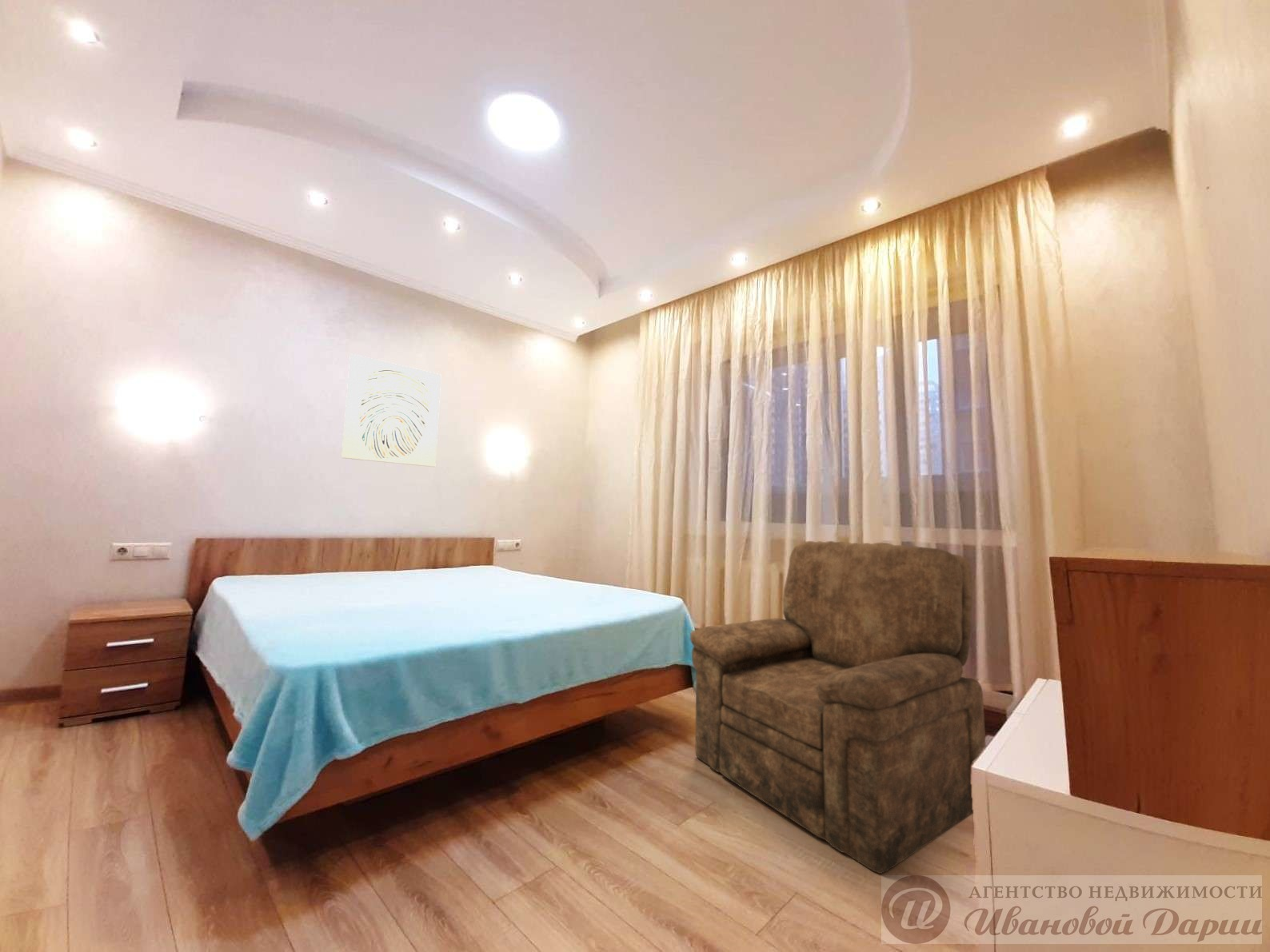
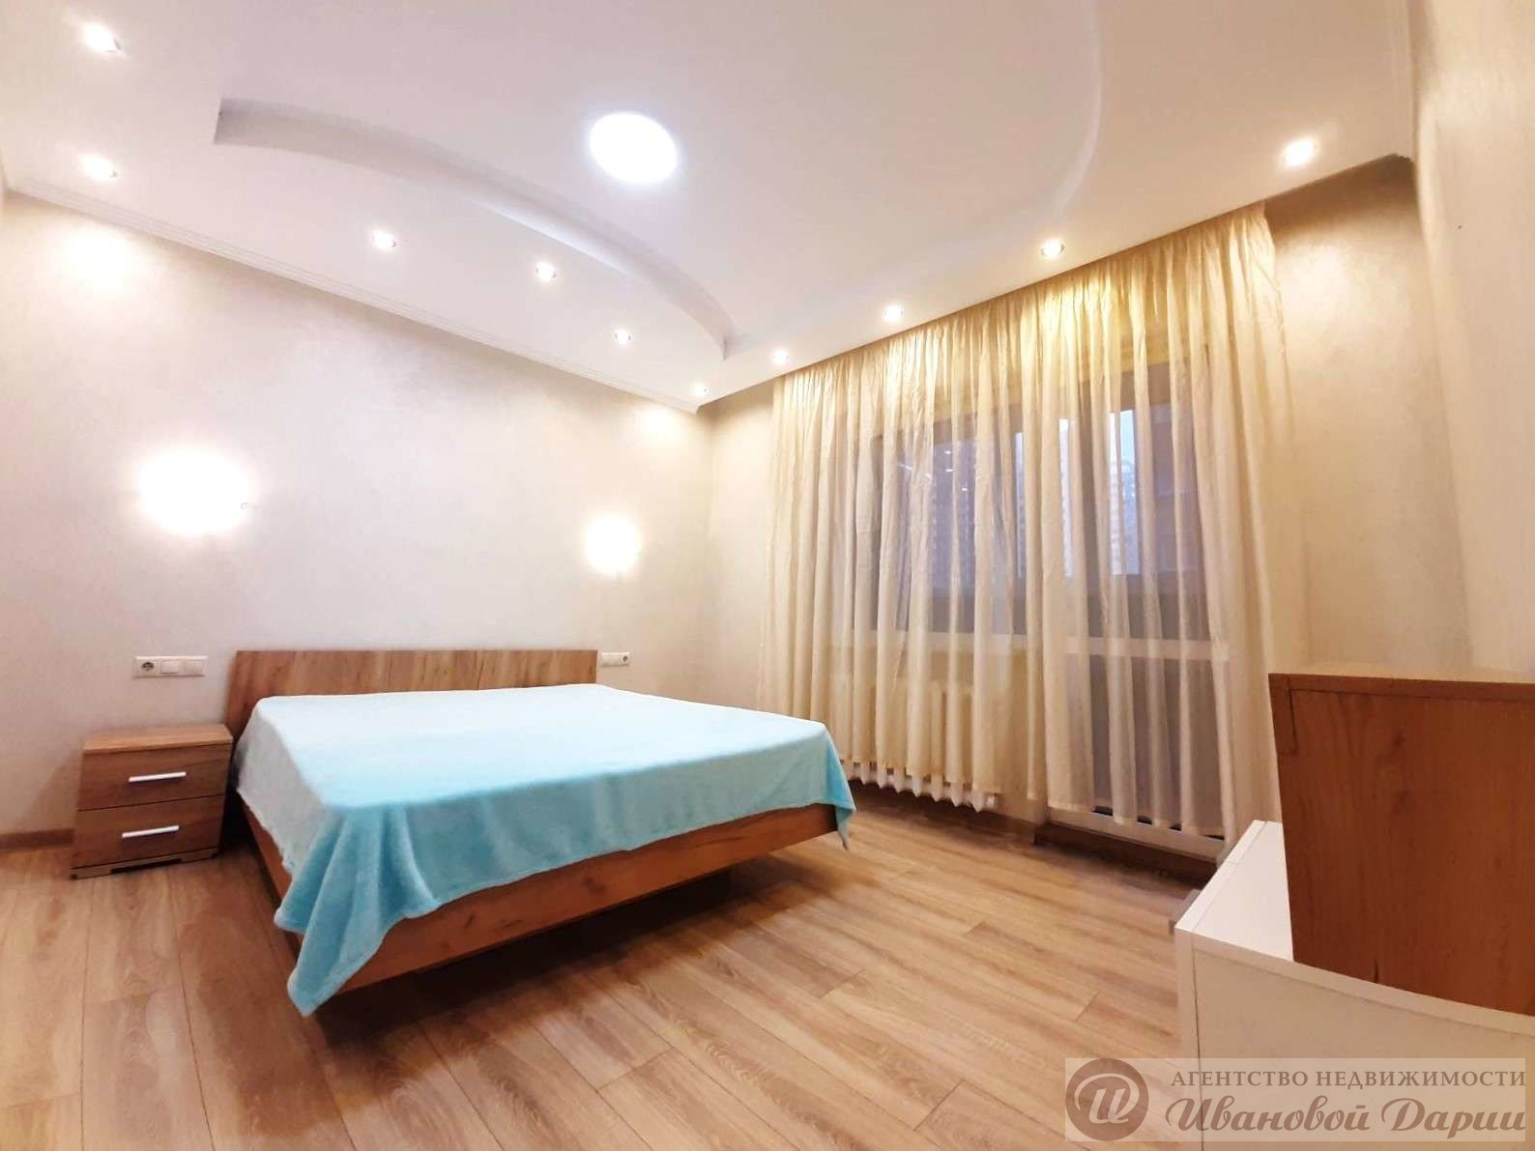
- armchair [689,540,987,874]
- wall art [341,353,441,468]
